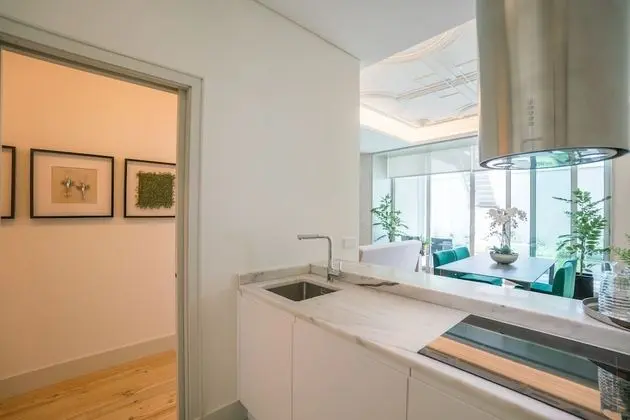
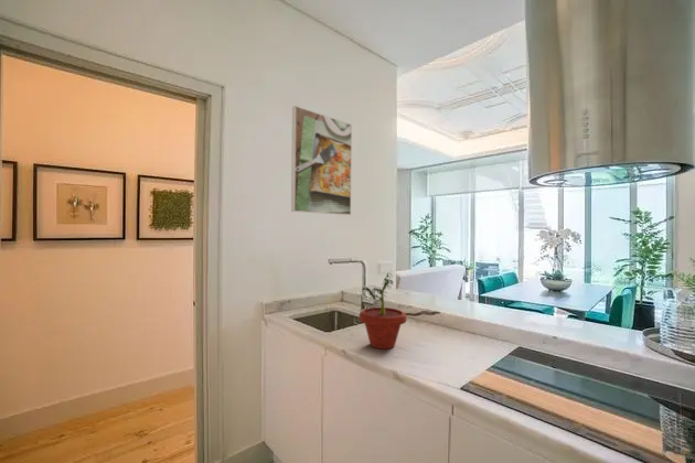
+ potted plant [359,269,408,349]
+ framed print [290,105,353,216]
